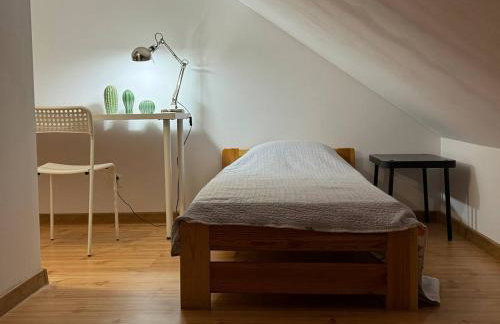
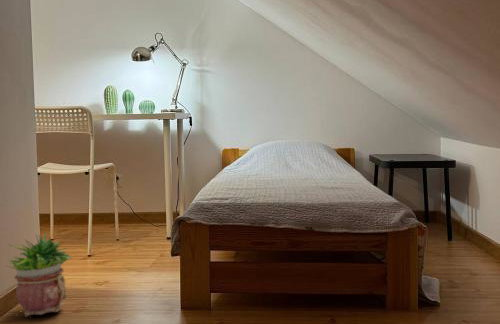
+ potted plant [7,230,73,318]
